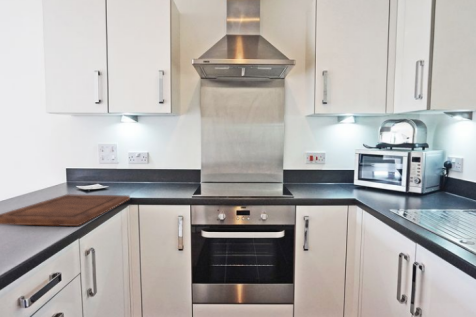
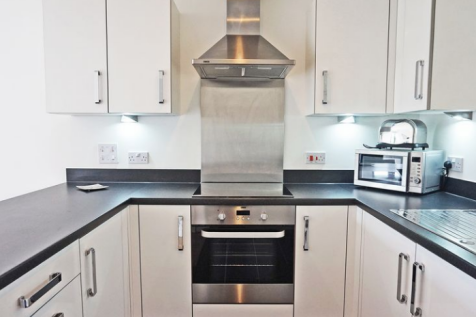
- cutting board [0,193,131,227]
